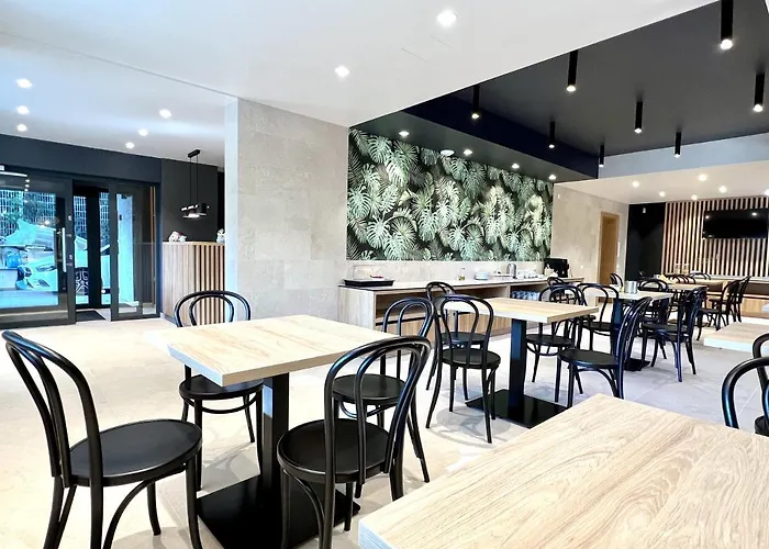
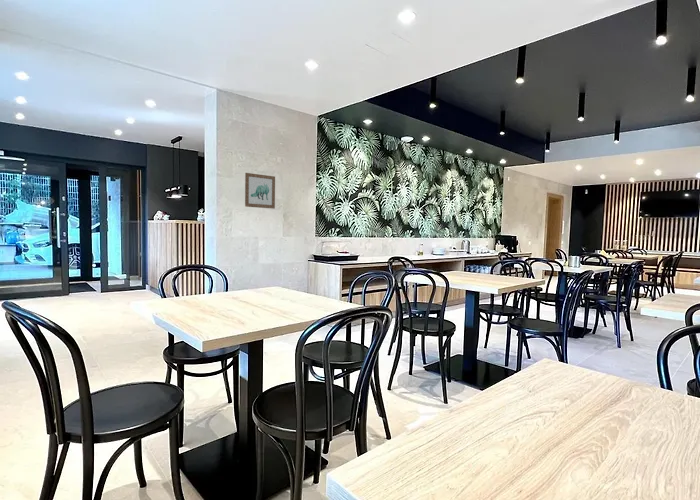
+ wall art [244,172,276,210]
